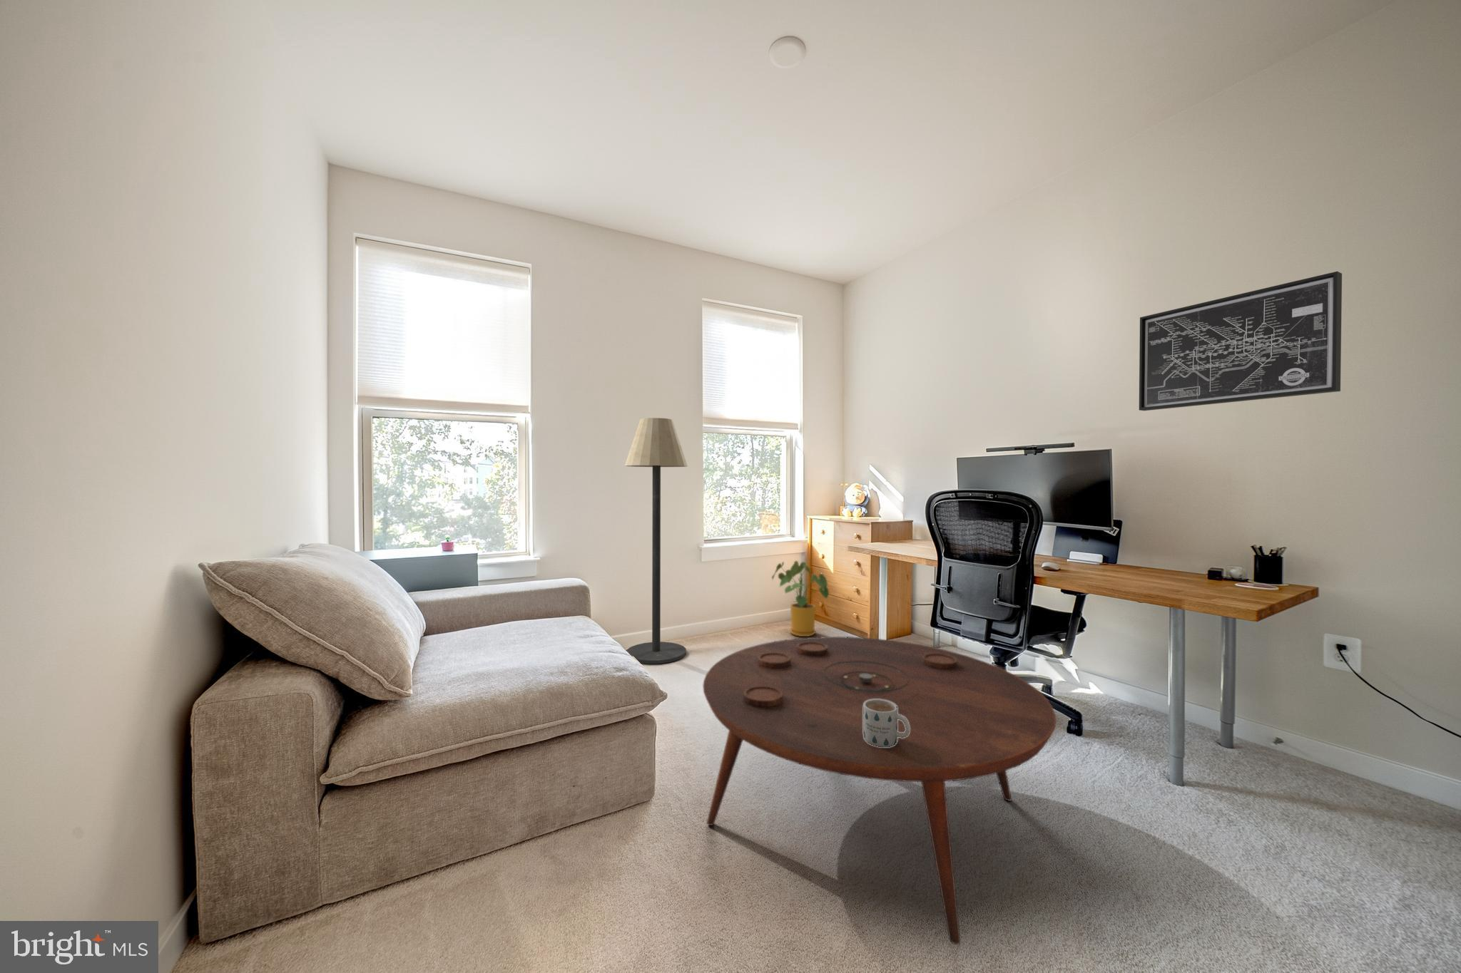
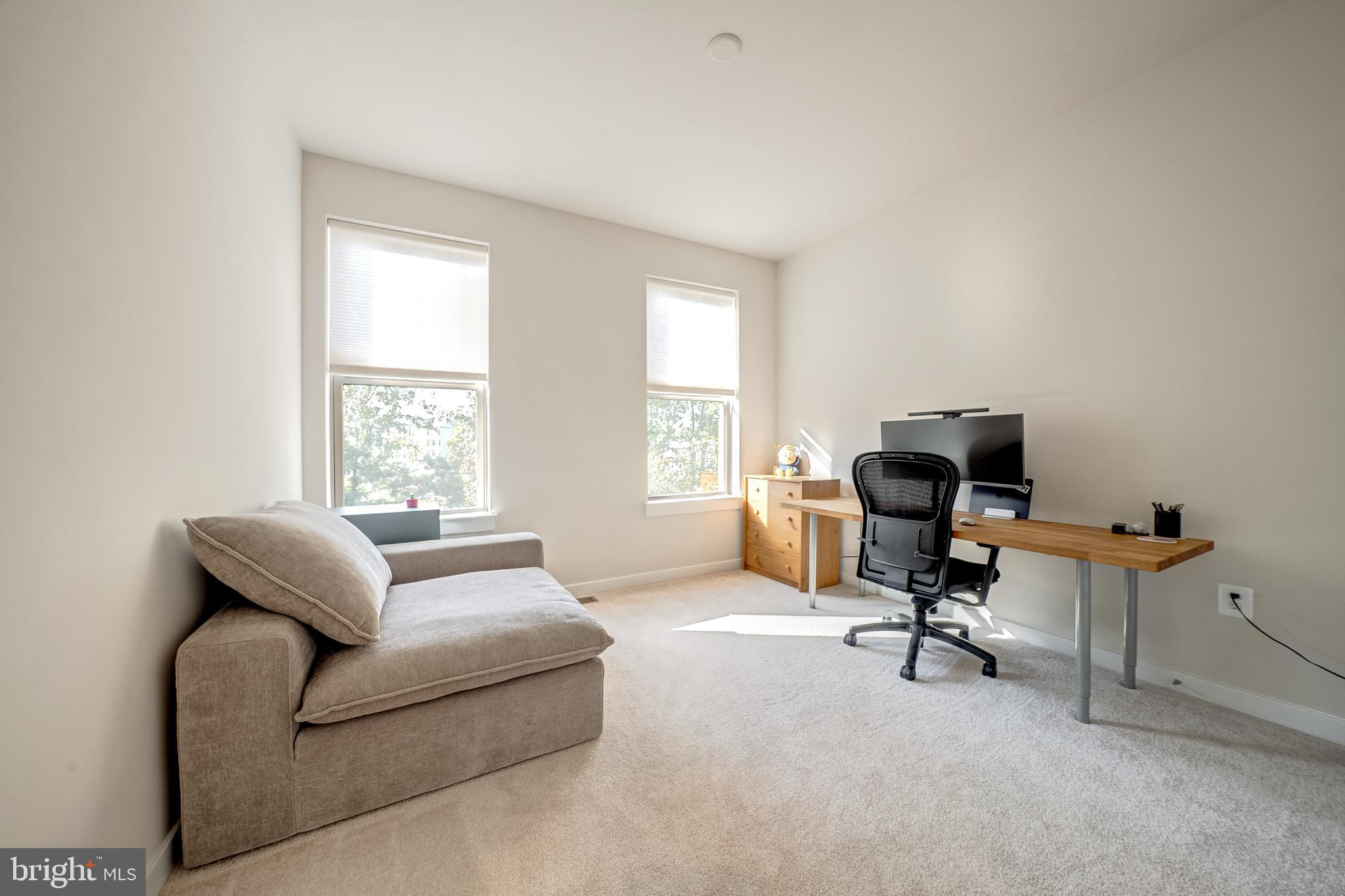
- wall art [1138,270,1343,412]
- floor lamp [625,417,689,665]
- house plant [771,560,830,637]
- coffee table [702,636,1057,945]
- mug [864,699,909,747]
